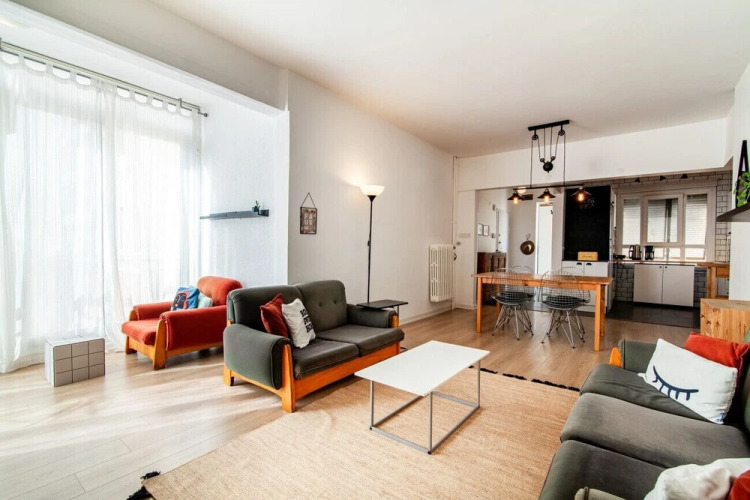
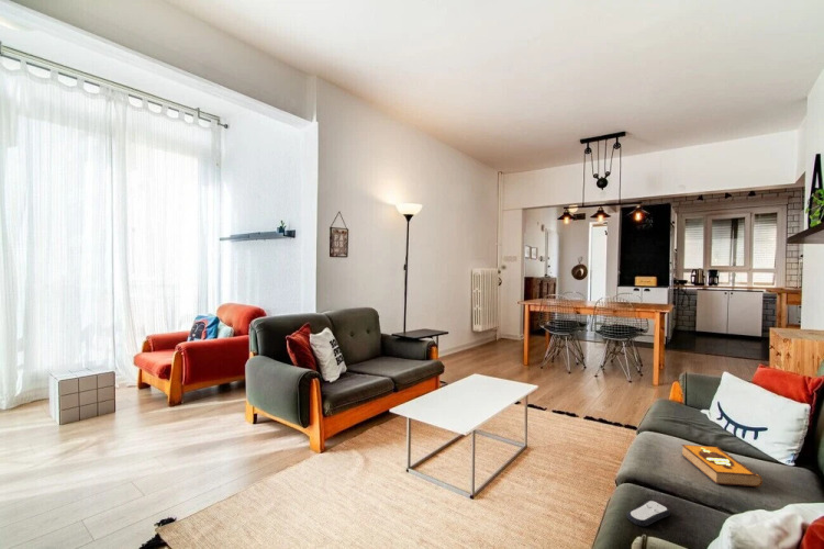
+ hardback book [680,444,764,489]
+ remote control [625,500,671,527]
